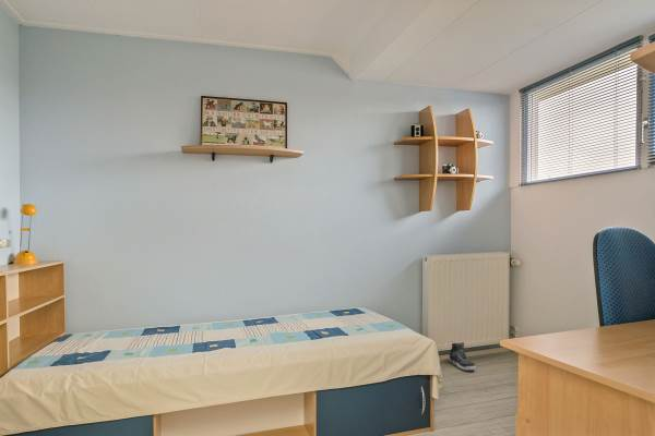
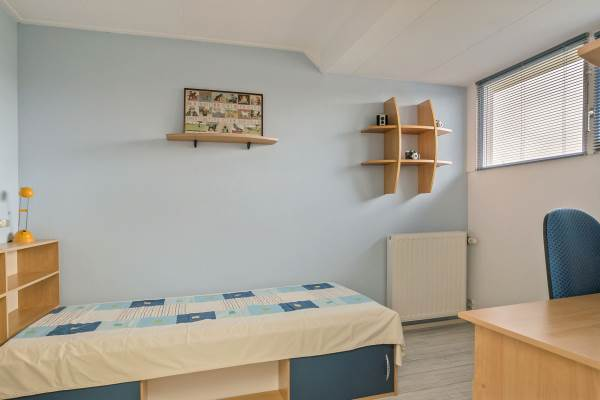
- sneaker [448,341,477,372]
